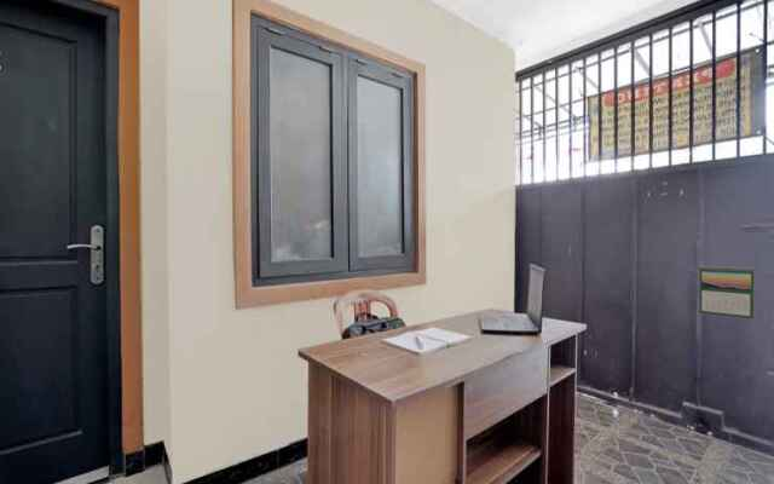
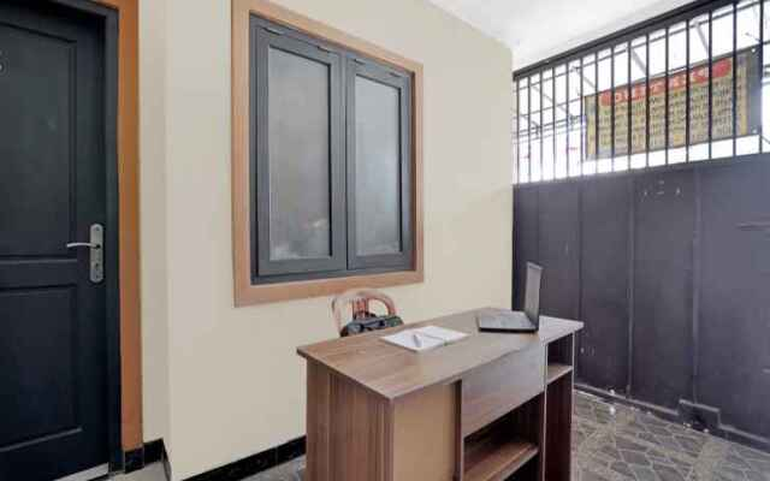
- calendar [699,265,755,321]
